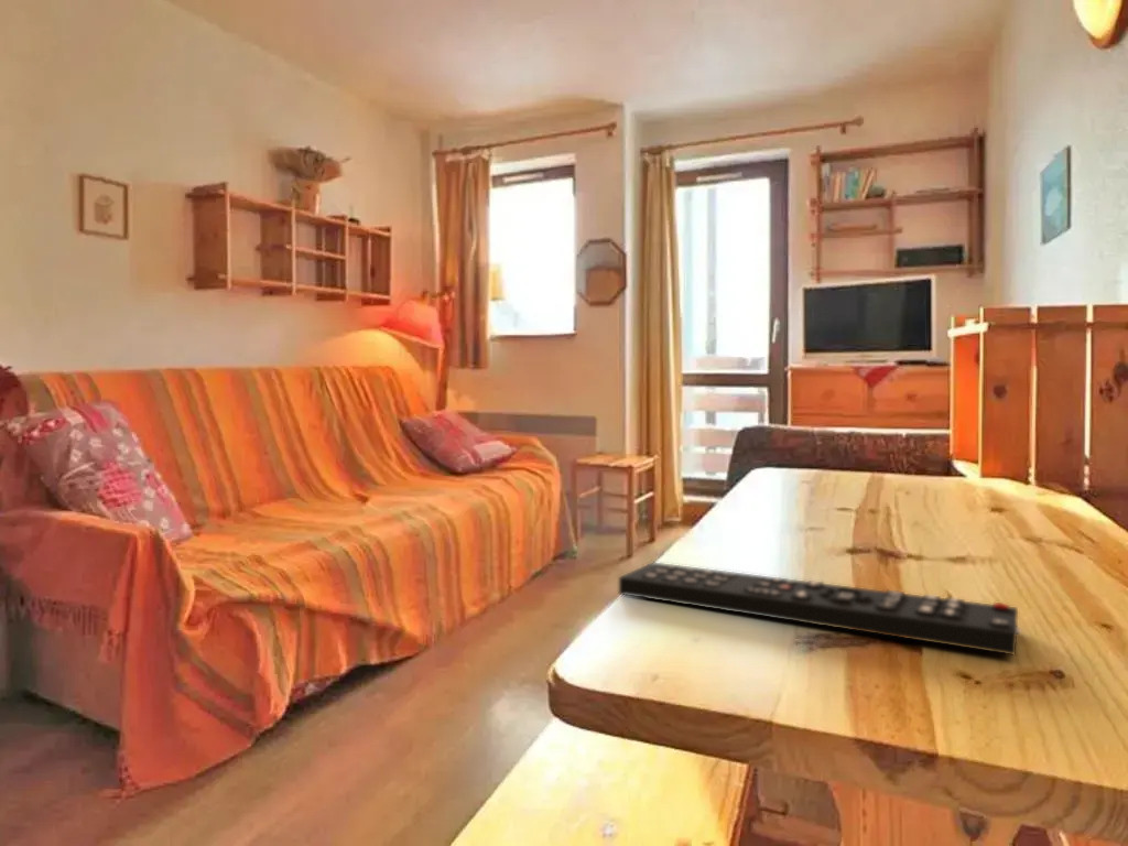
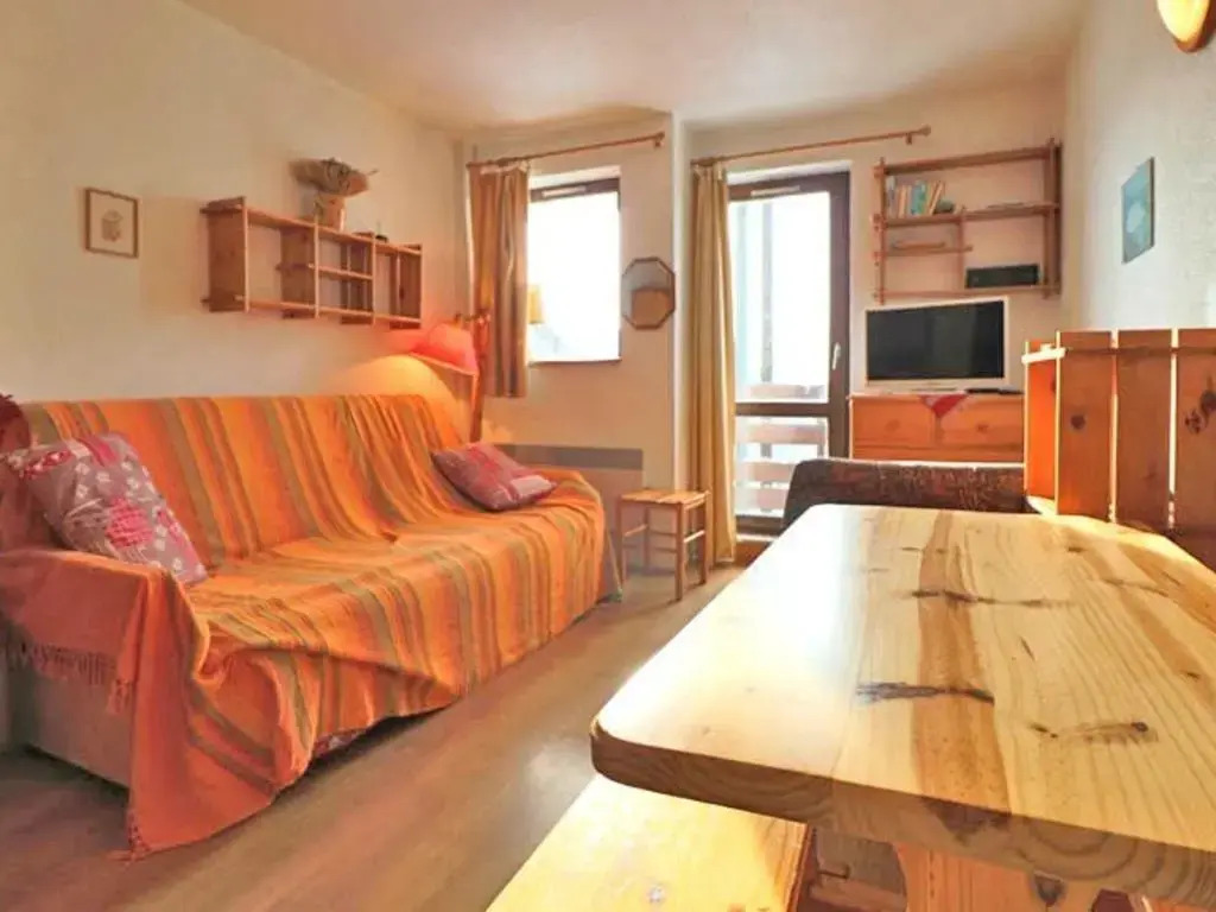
- remote control [618,562,1022,657]
